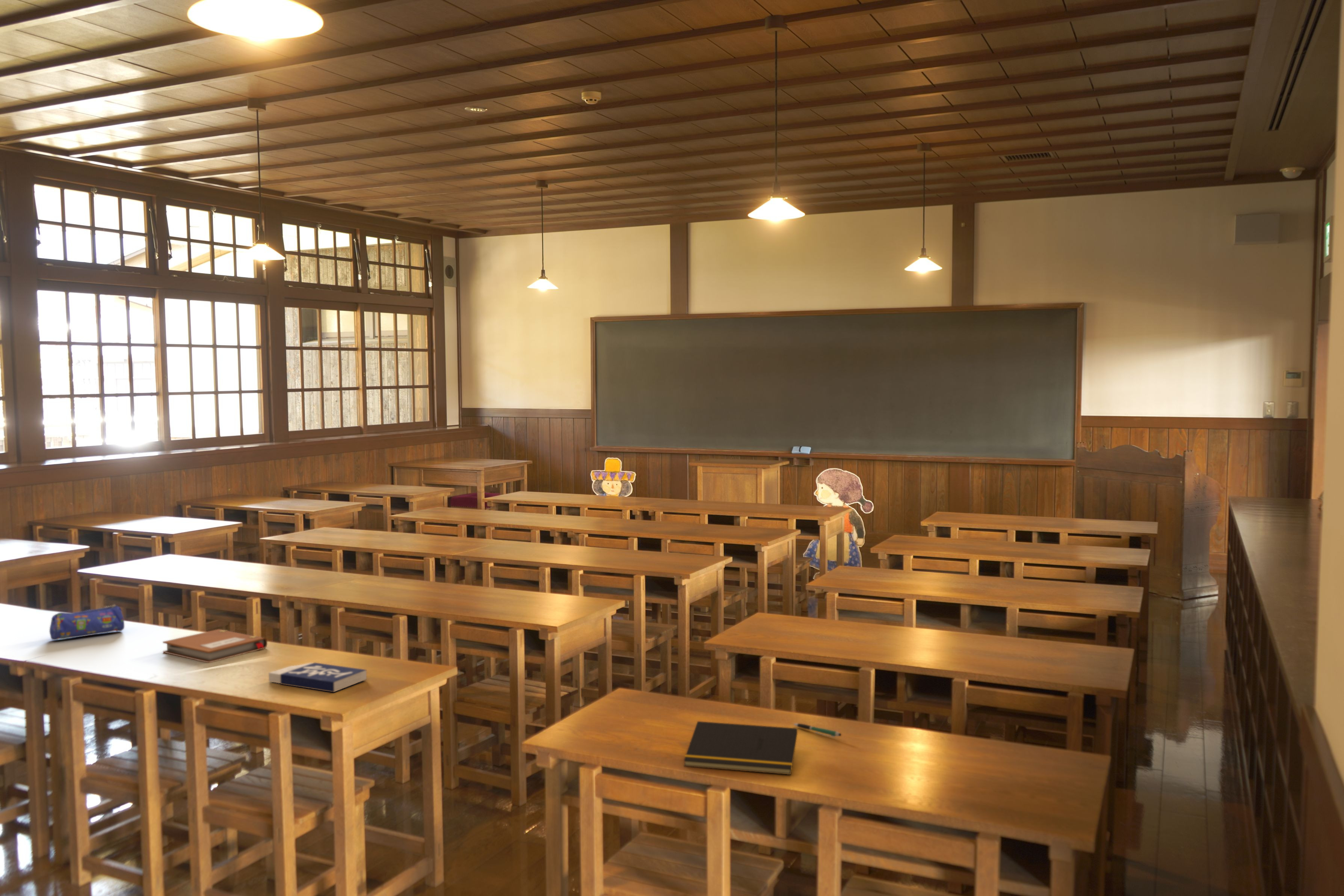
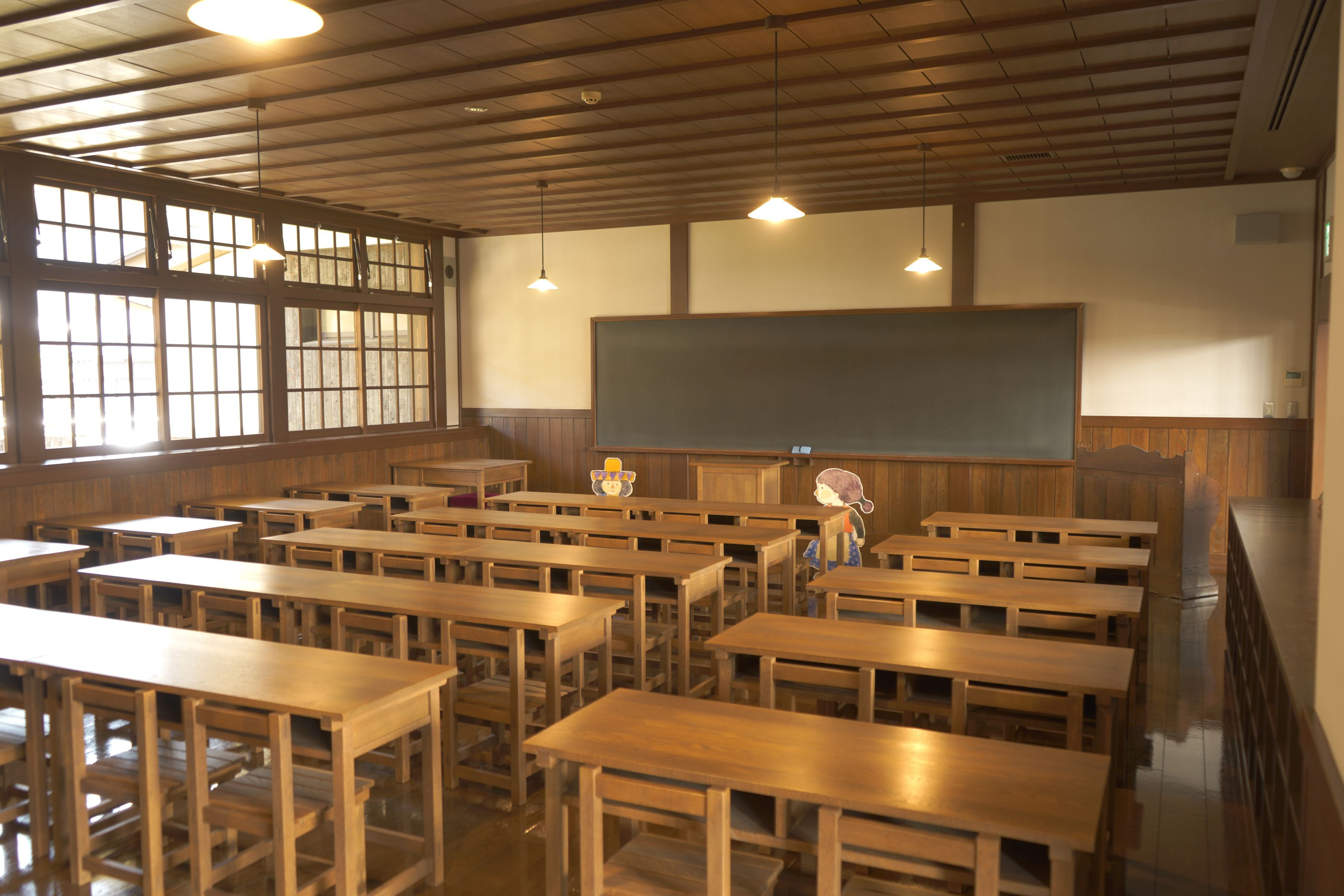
- notepad [683,721,798,775]
- notebook [162,629,268,663]
- book [268,662,367,693]
- pencil case [49,604,125,641]
- pen [793,723,842,738]
